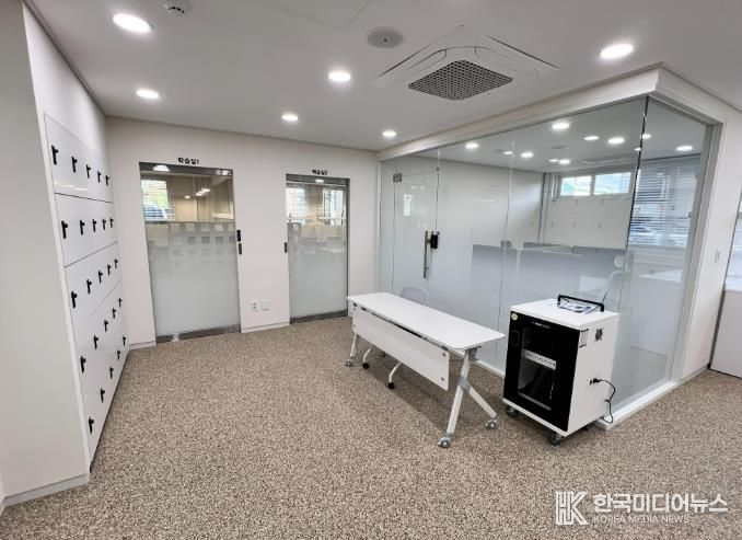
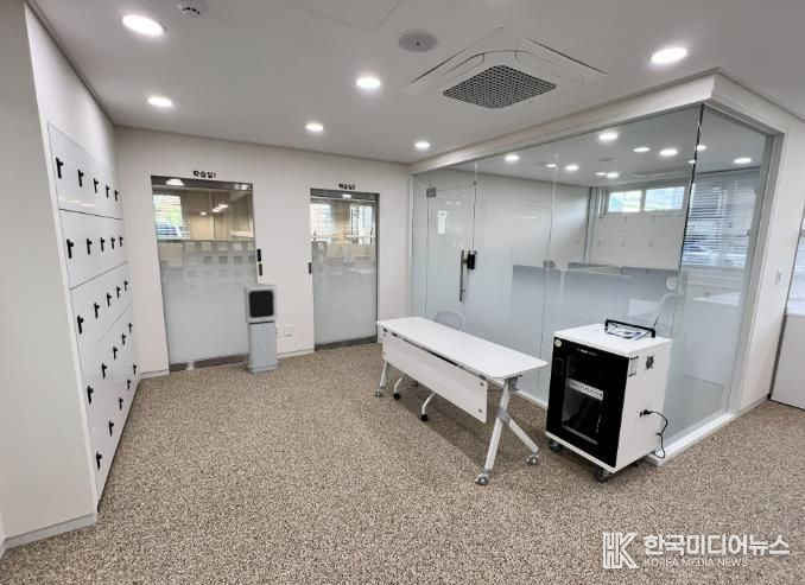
+ air purifier [242,282,280,374]
